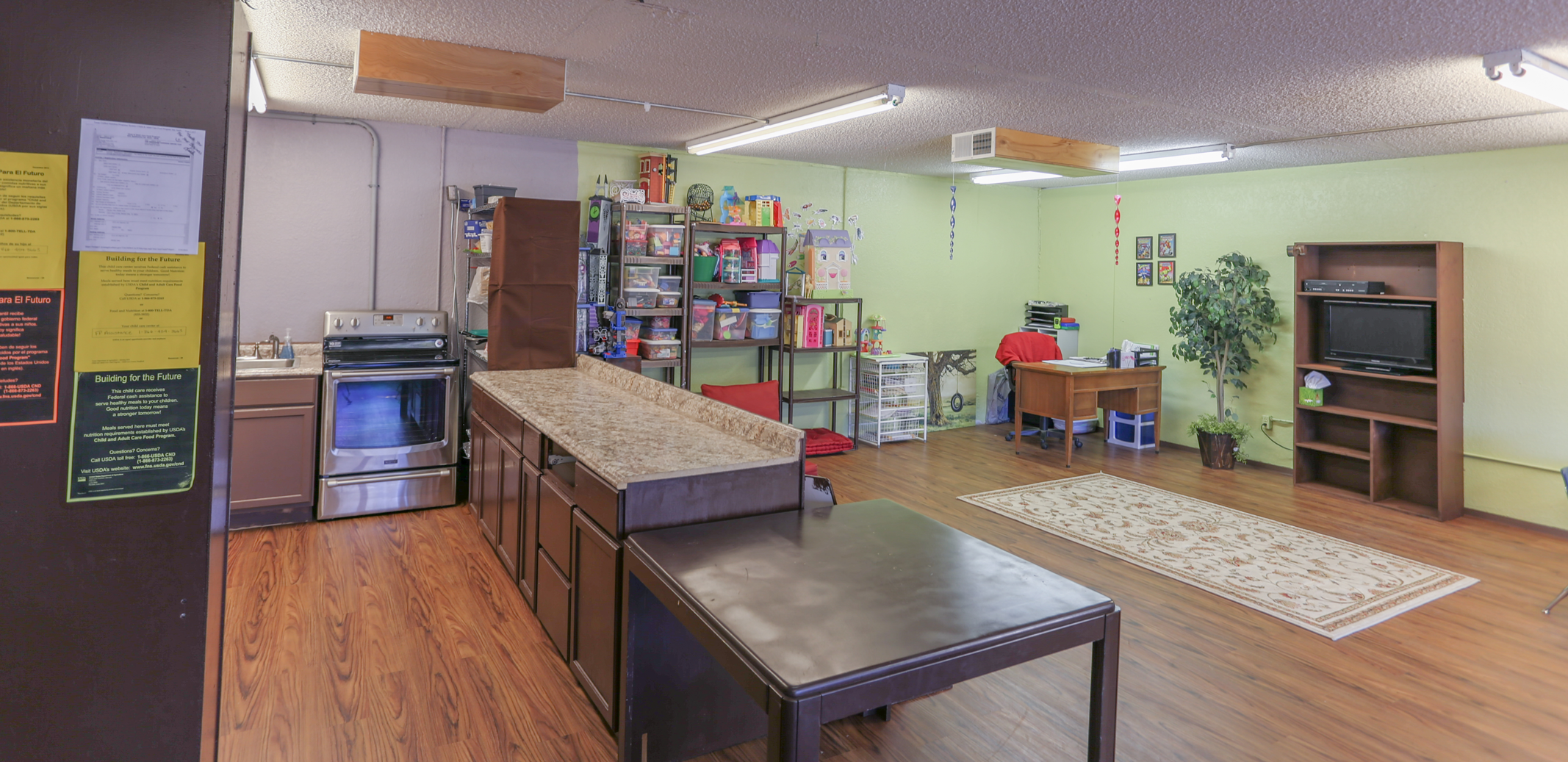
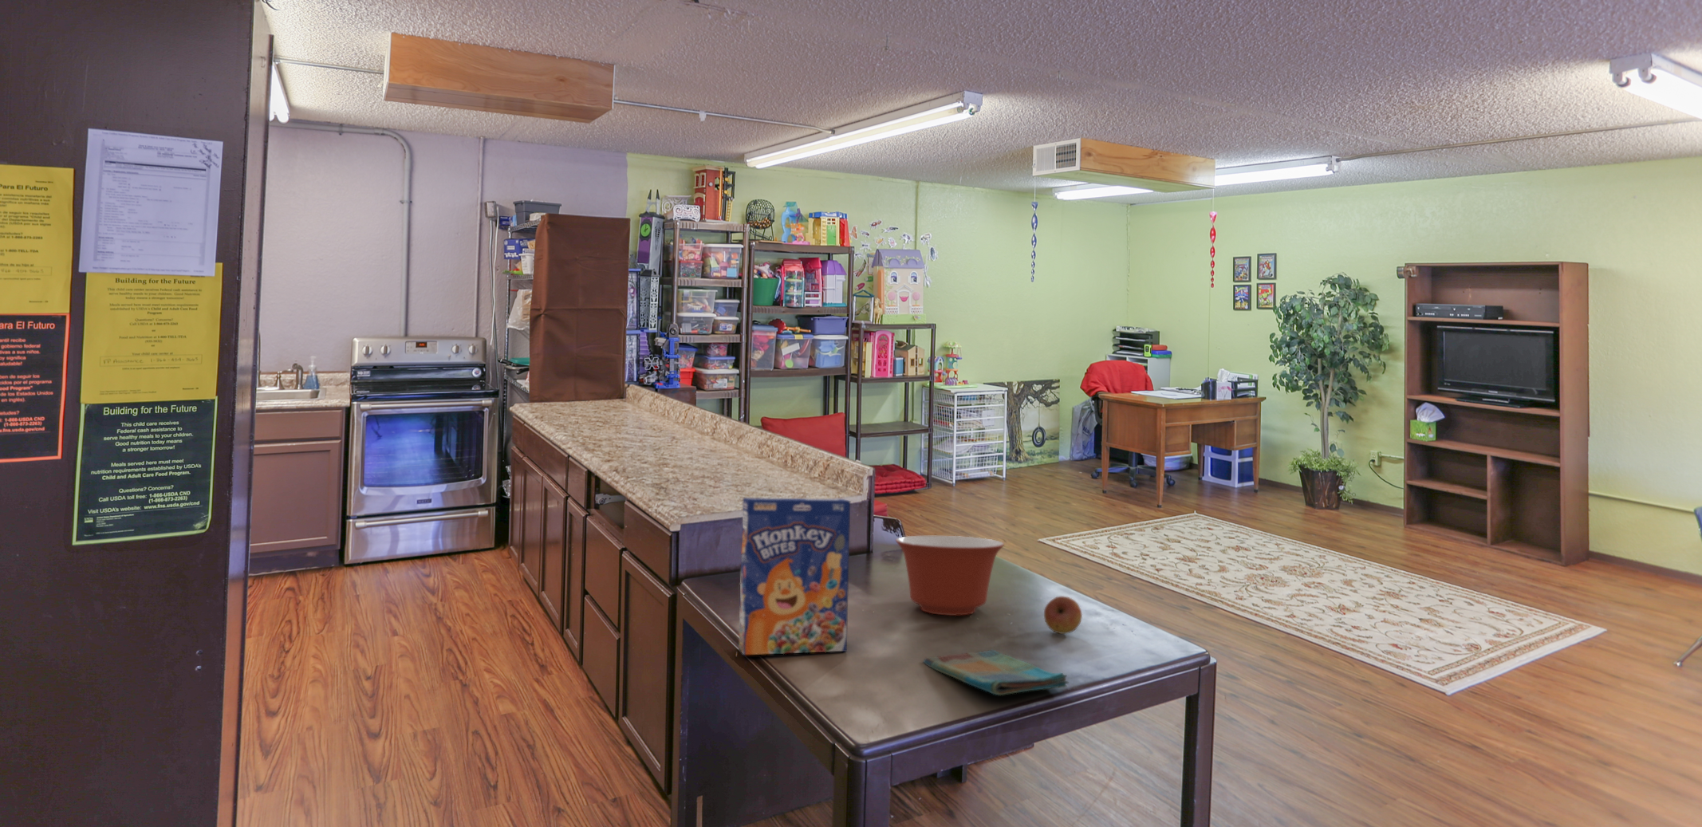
+ cereal box [738,497,851,656]
+ dish towel [922,649,1069,696]
+ fruit [1043,596,1083,635]
+ mixing bowl [894,535,1005,616]
